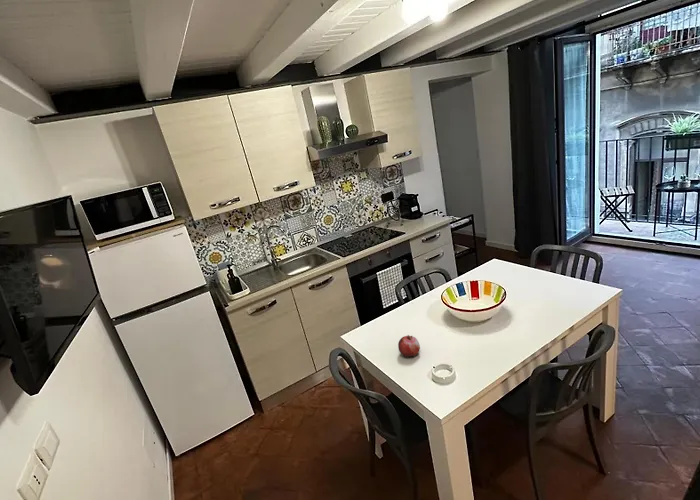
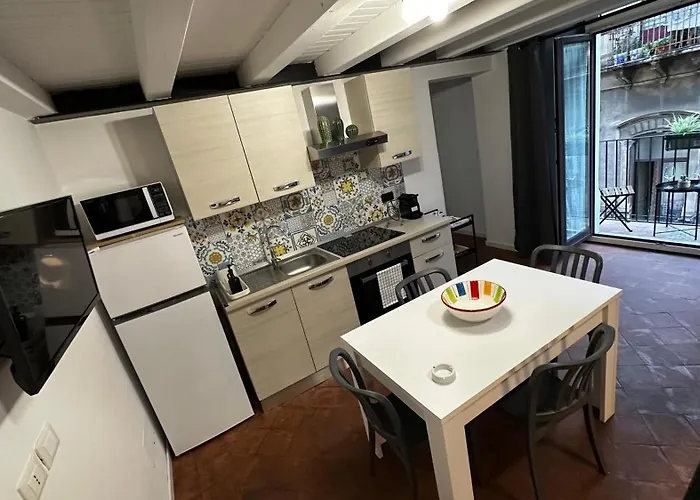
- fruit [397,334,421,357]
